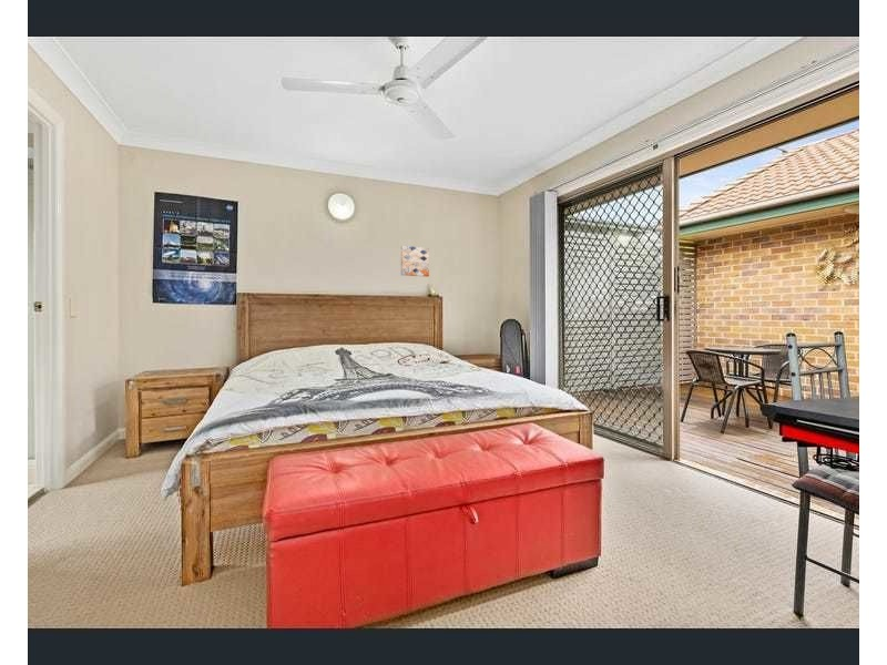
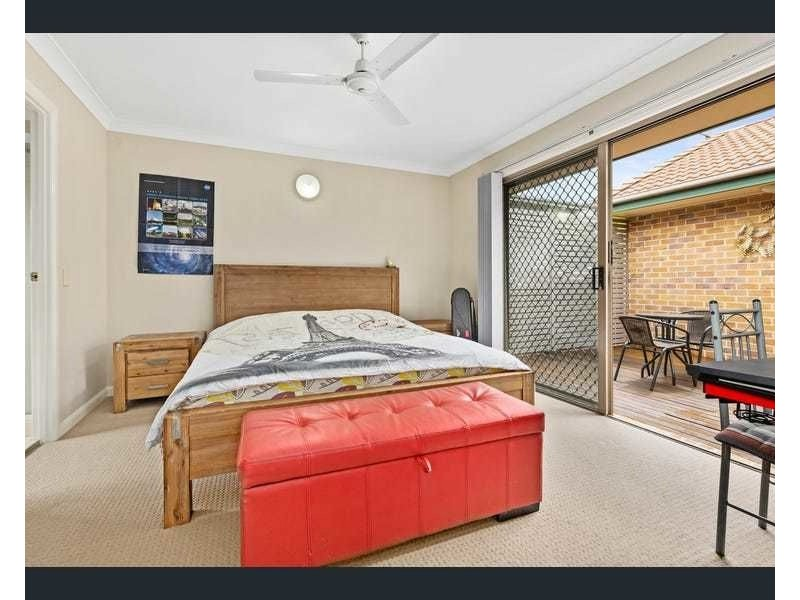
- wall art [400,245,430,278]
